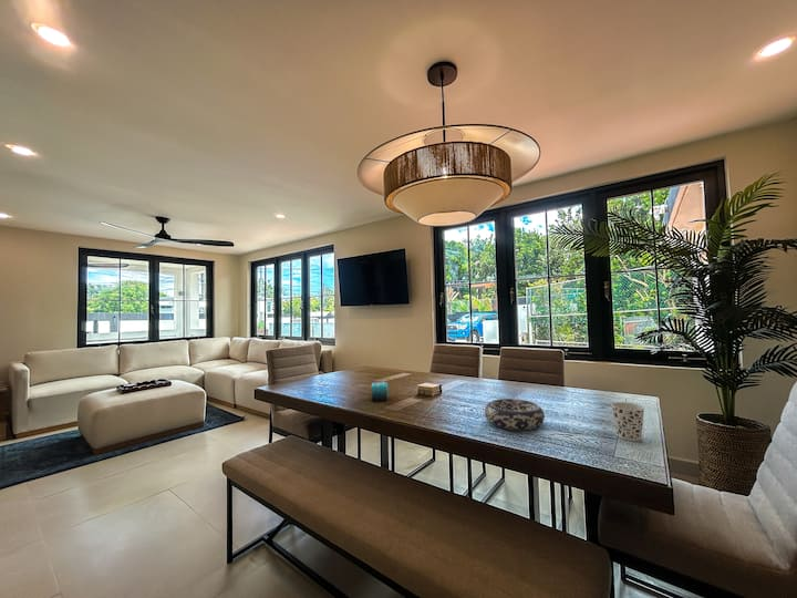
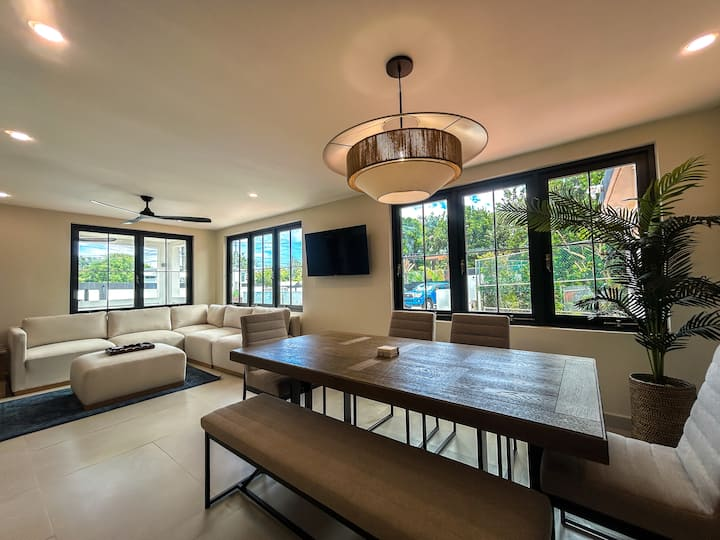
- candle [370,381,390,402]
- cup [610,401,645,442]
- decorative bowl [484,398,546,431]
